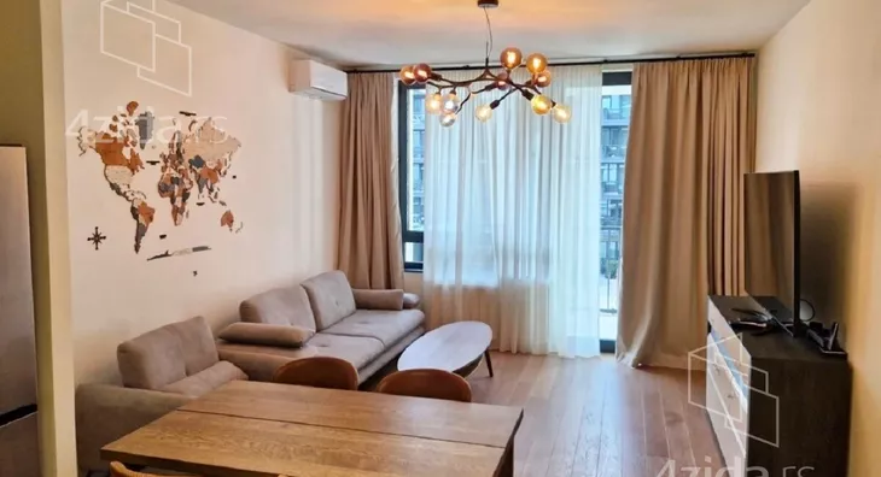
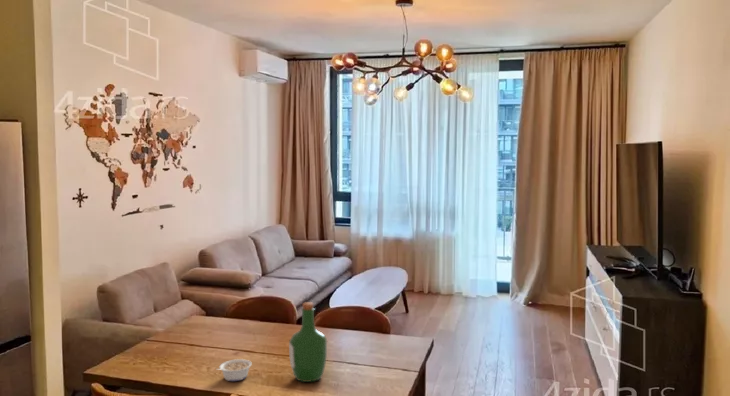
+ legume [216,358,253,382]
+ wine bottle [288,301,328,383]
